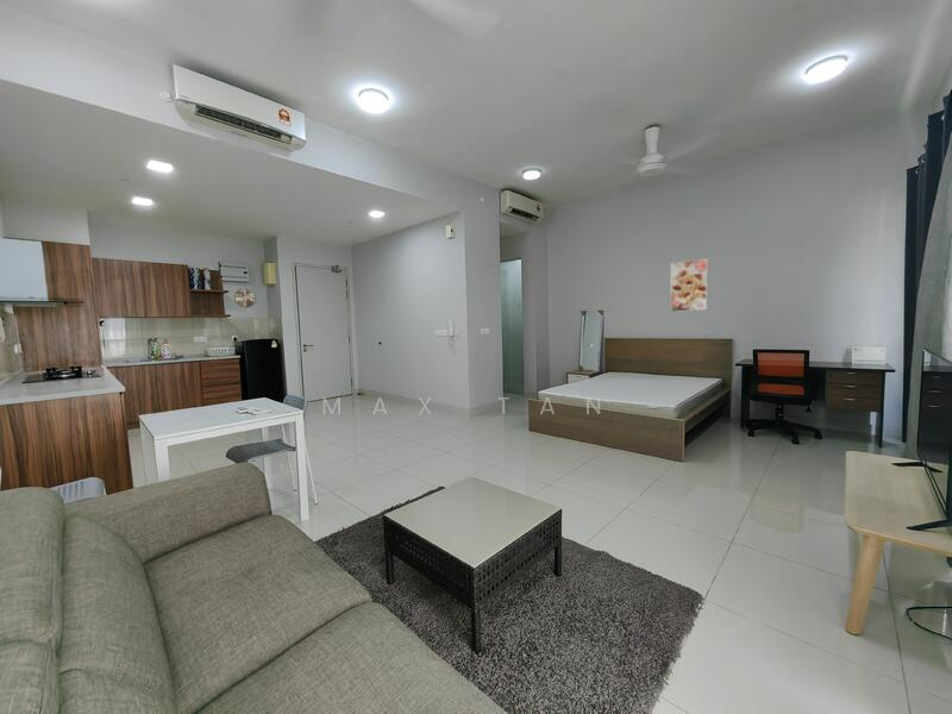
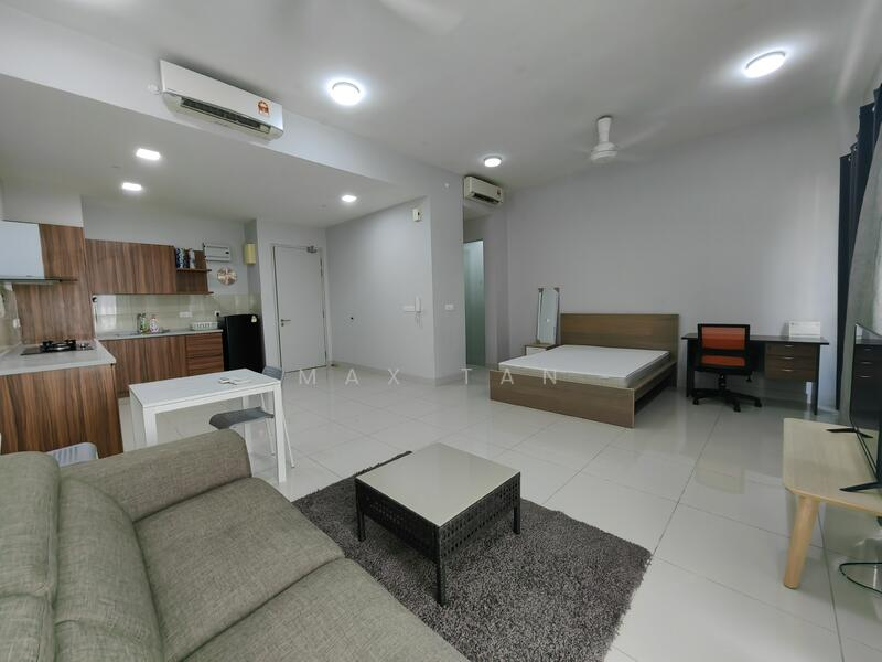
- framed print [669,257,708,313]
